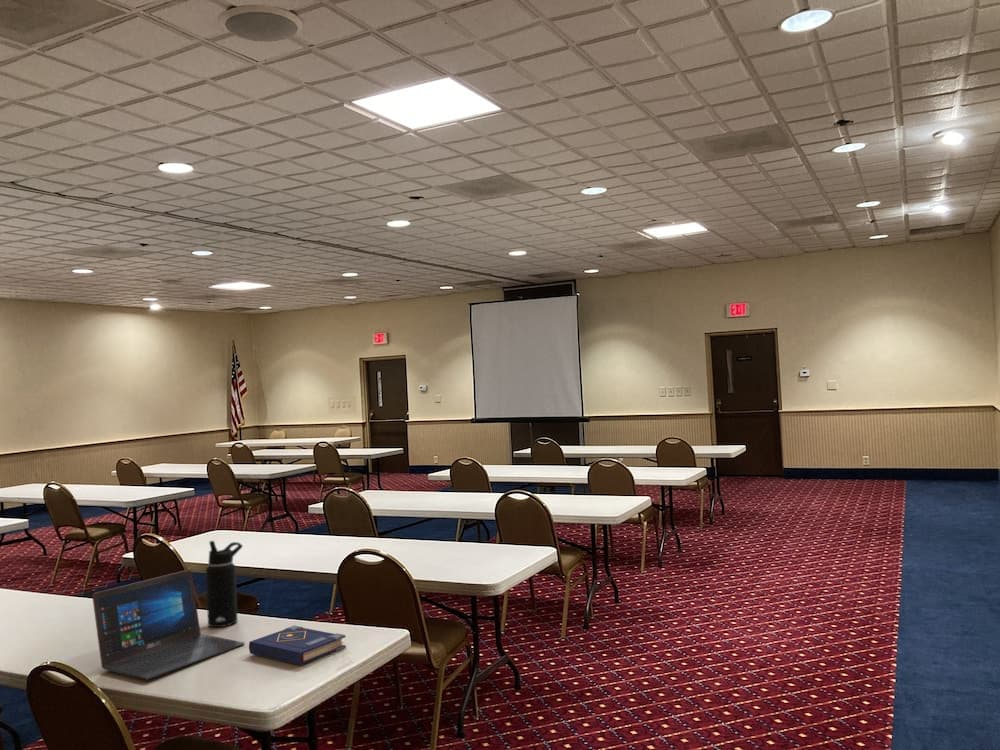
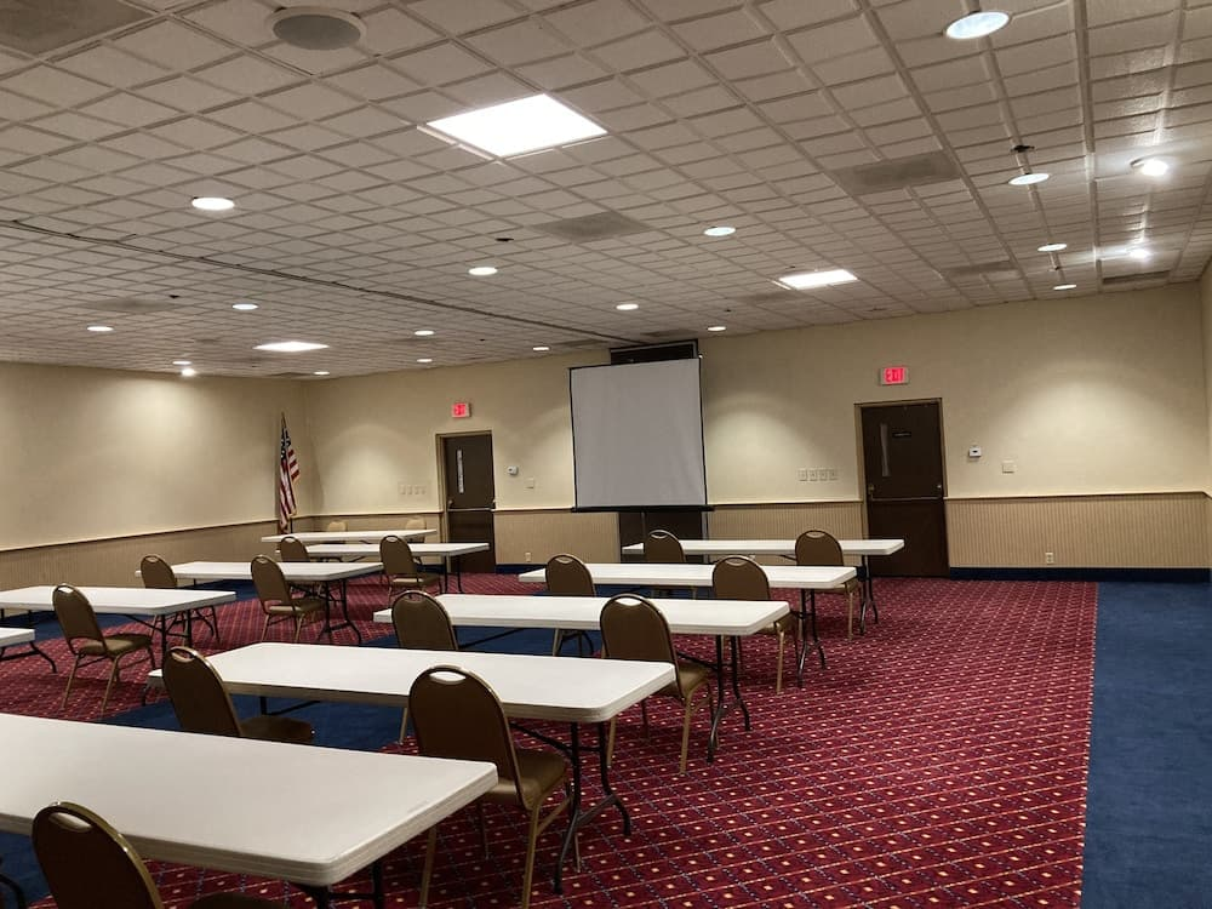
- water bottle [205,540,244,628]
- book [248,624,347,666]
- laptop [91,569,246,680]
